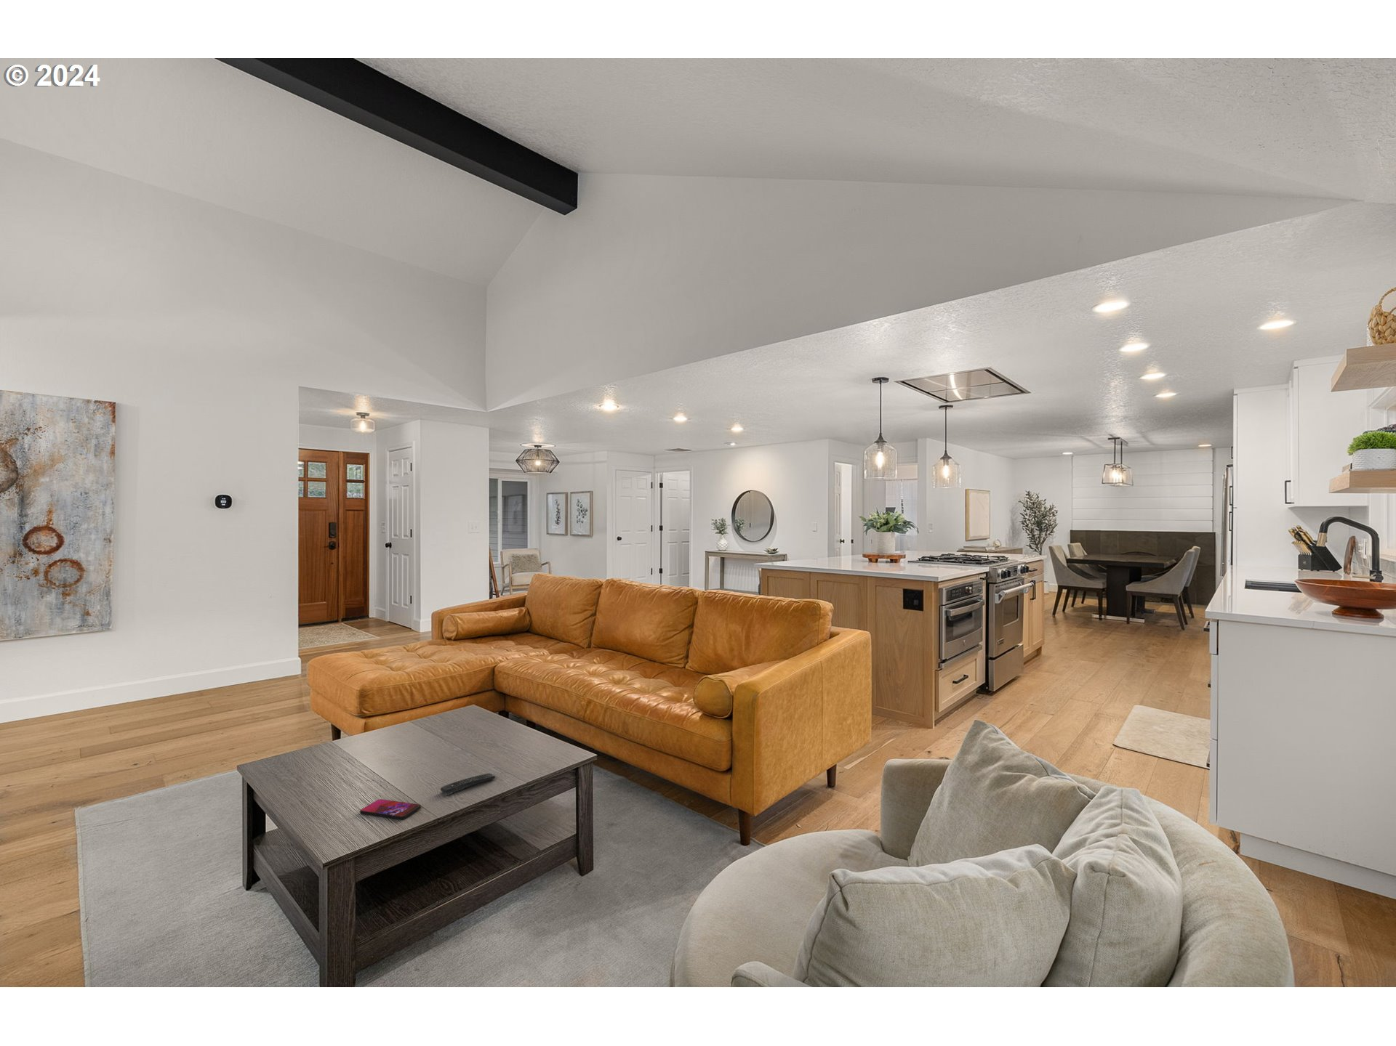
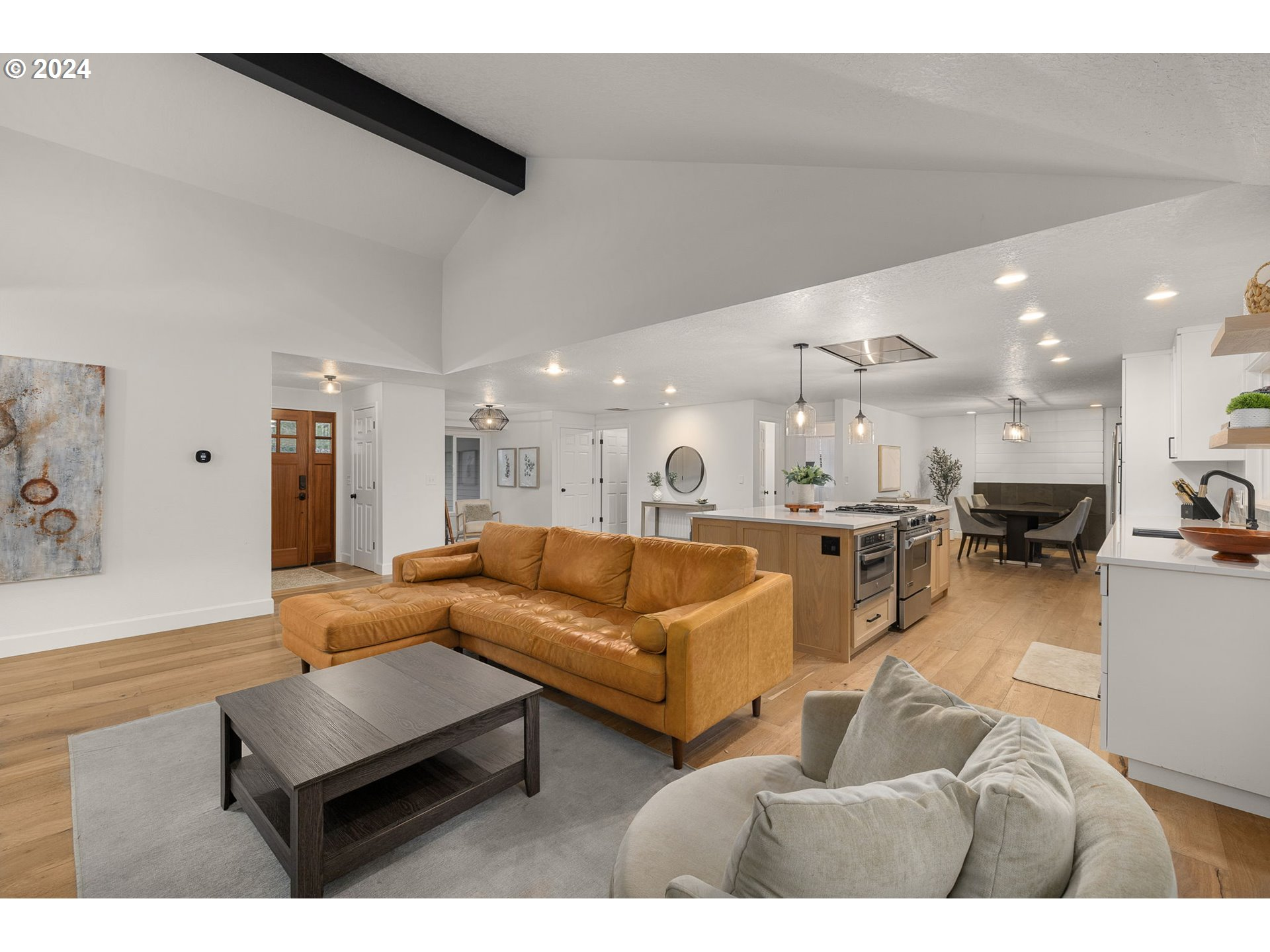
- remote control [440,772,497,797]
- smartphone [359,799,422,820]
